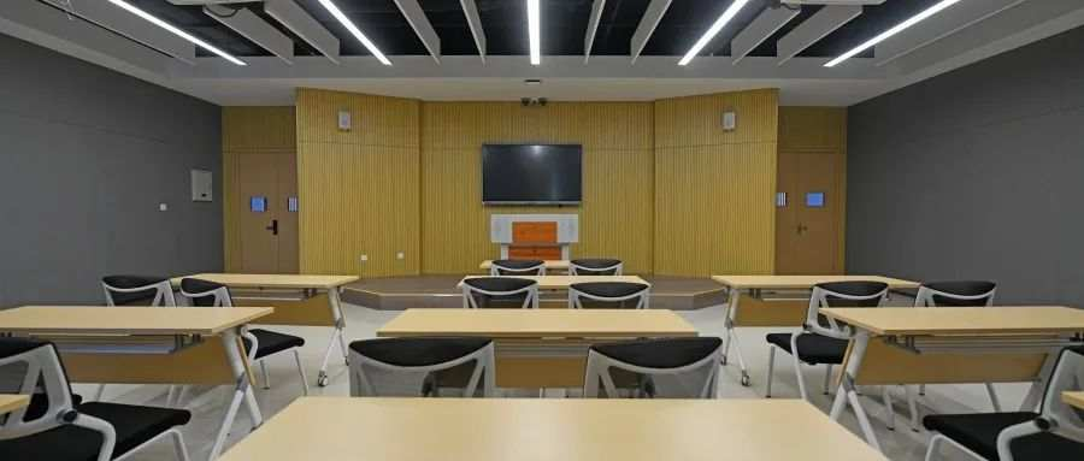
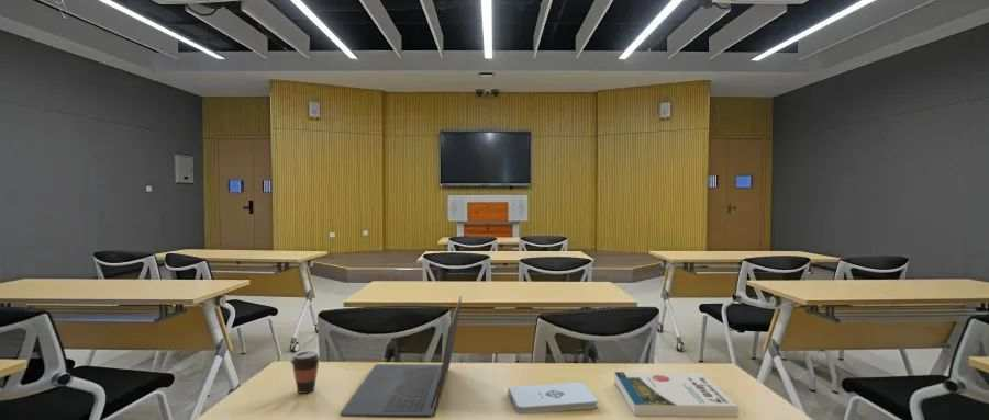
+ coffee cup [289,350,322,395]
+ notepad [507,382,599,415]
+ book [613,371,740,418]
+ laptop [338,295,463,419]
